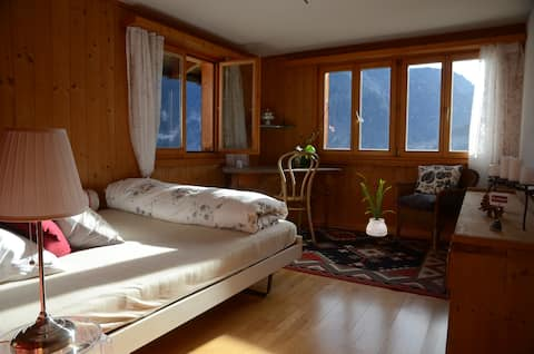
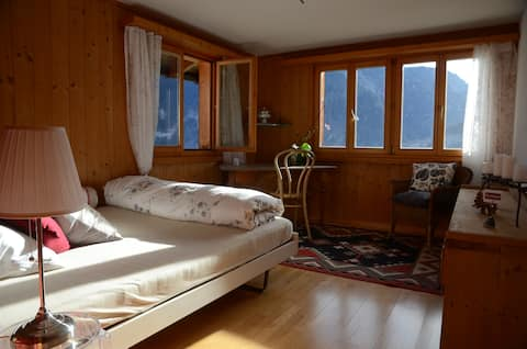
- house plant [354,171,395,237]
